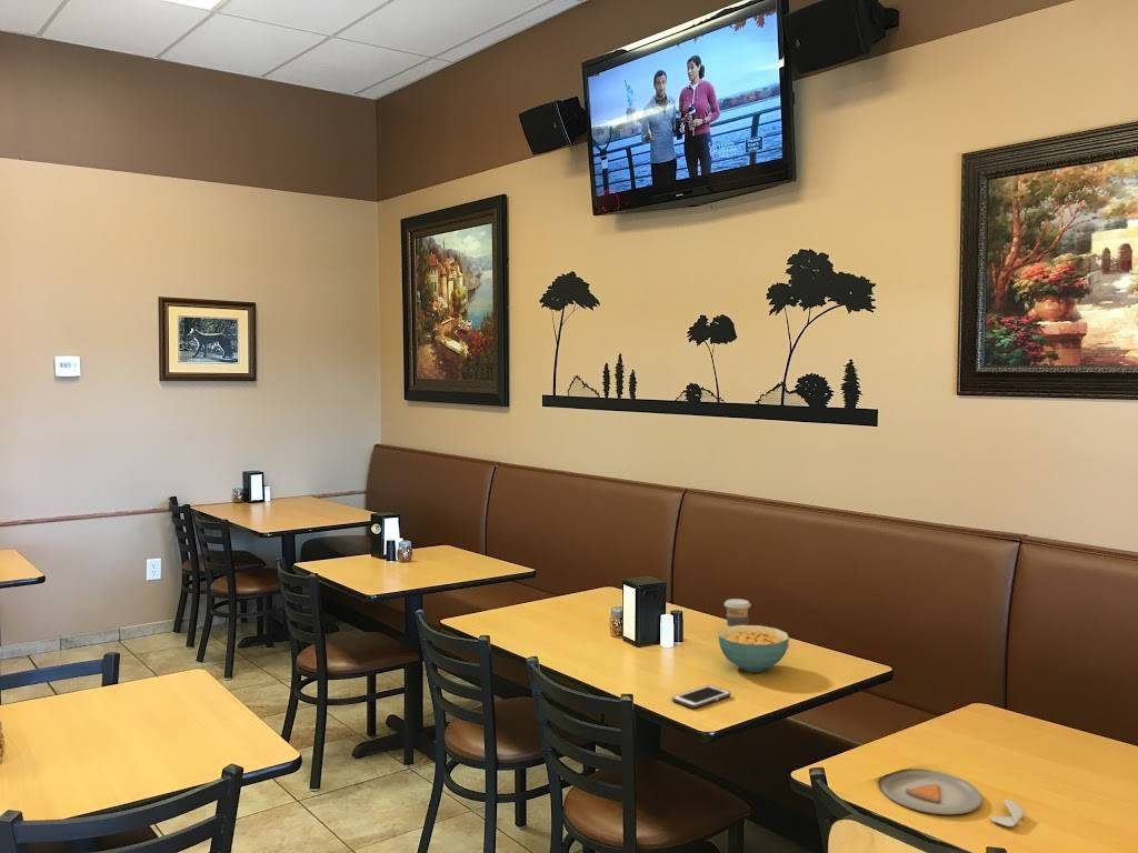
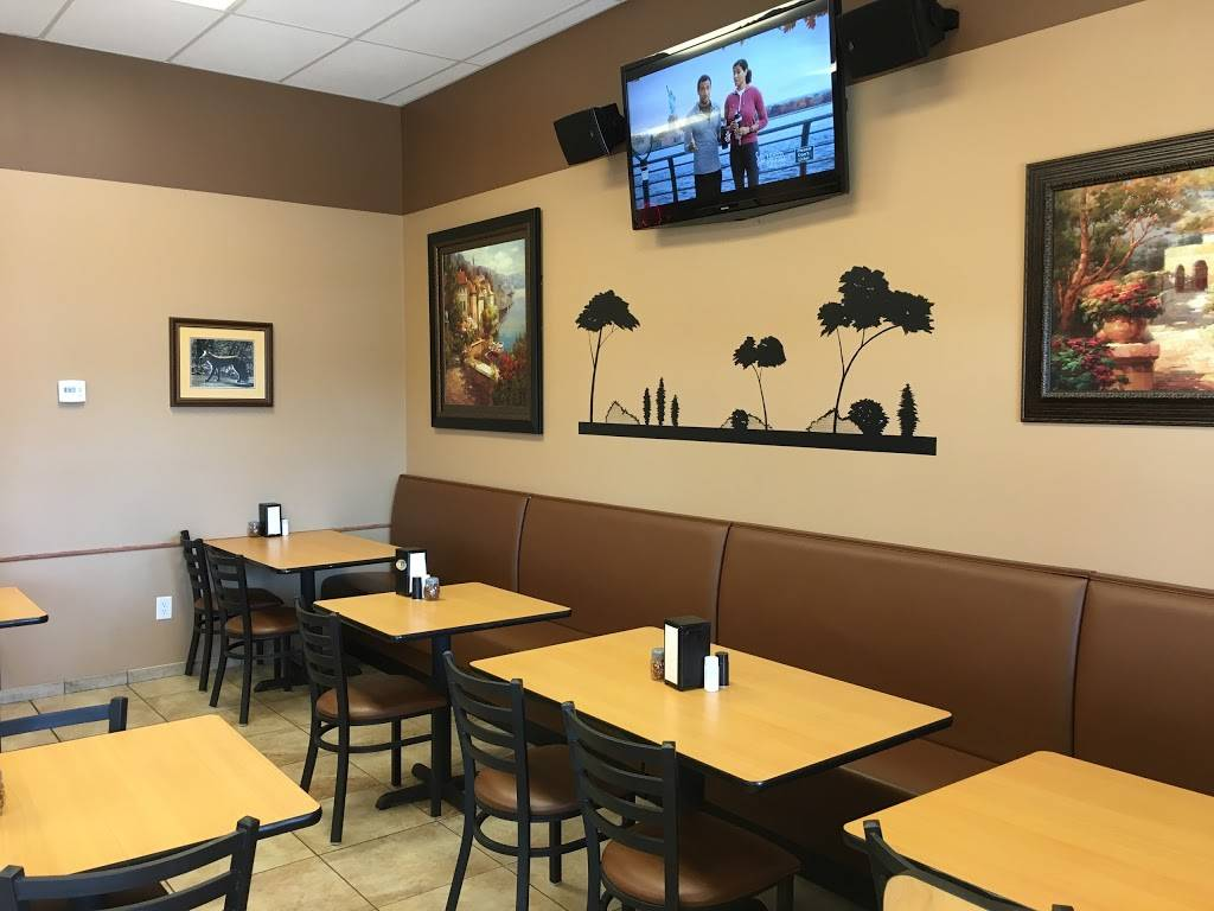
- cereal bowl [717,624,790,673]
- dinner plate [879,767,1026,827]
- coffee cup [723,598,751,626]
- cell phone [671,684,732,710]
